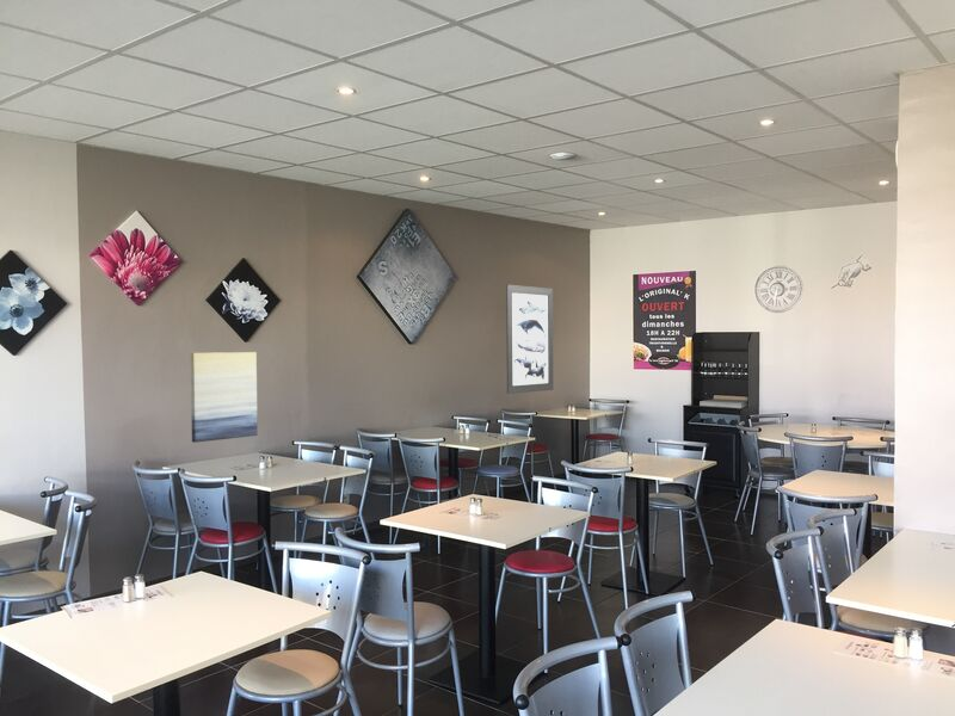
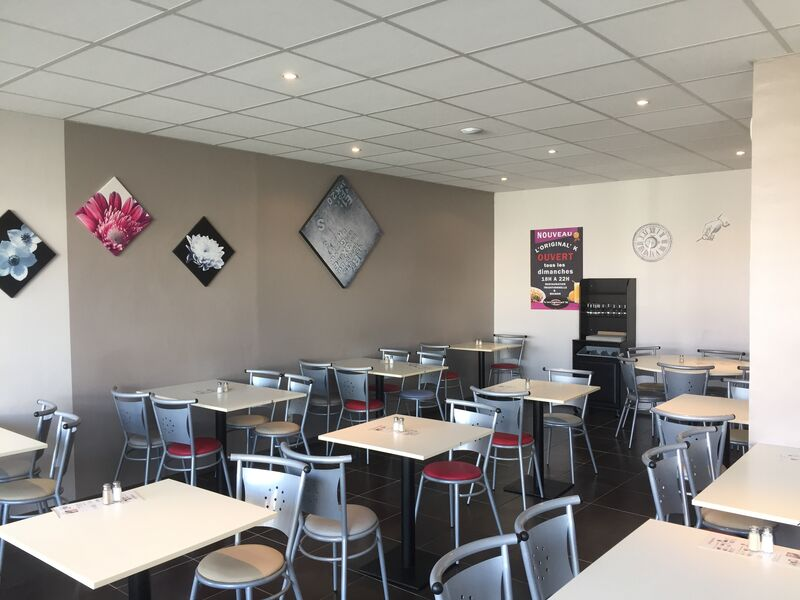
- wall art [505,284,554,395]
- wall art [190,351,259,444]
